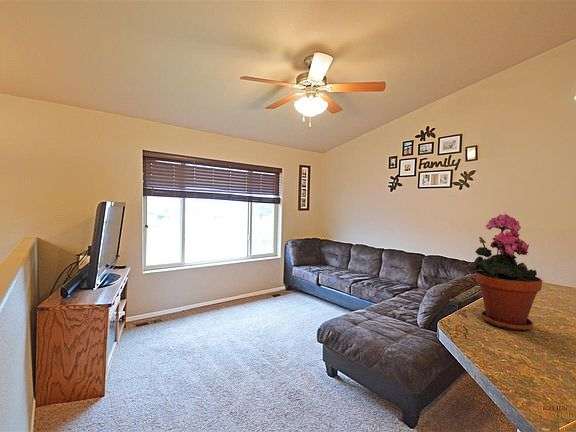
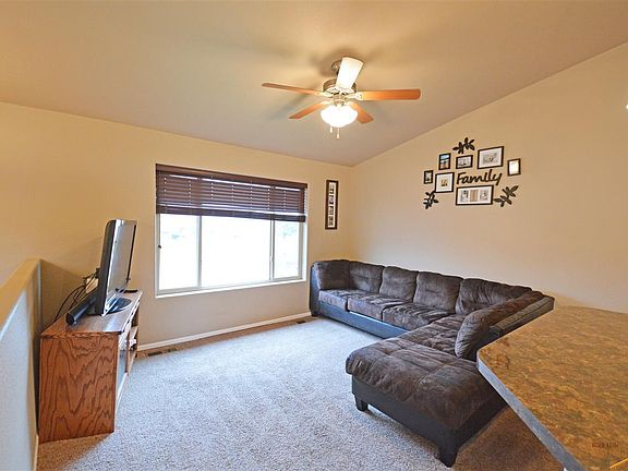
- potted plant [469,213,543,332]
